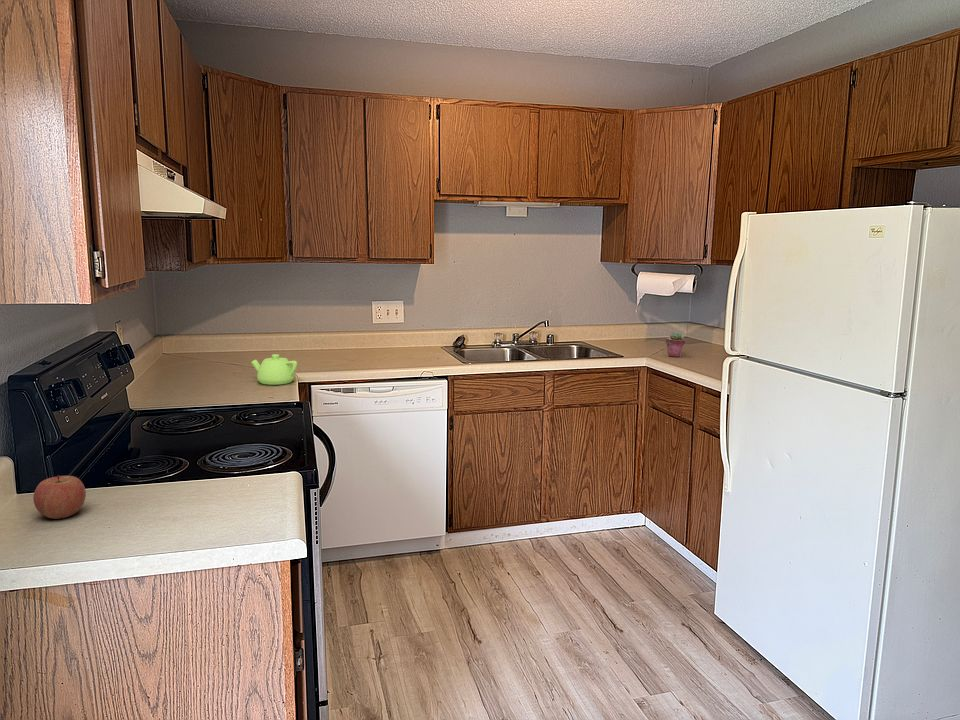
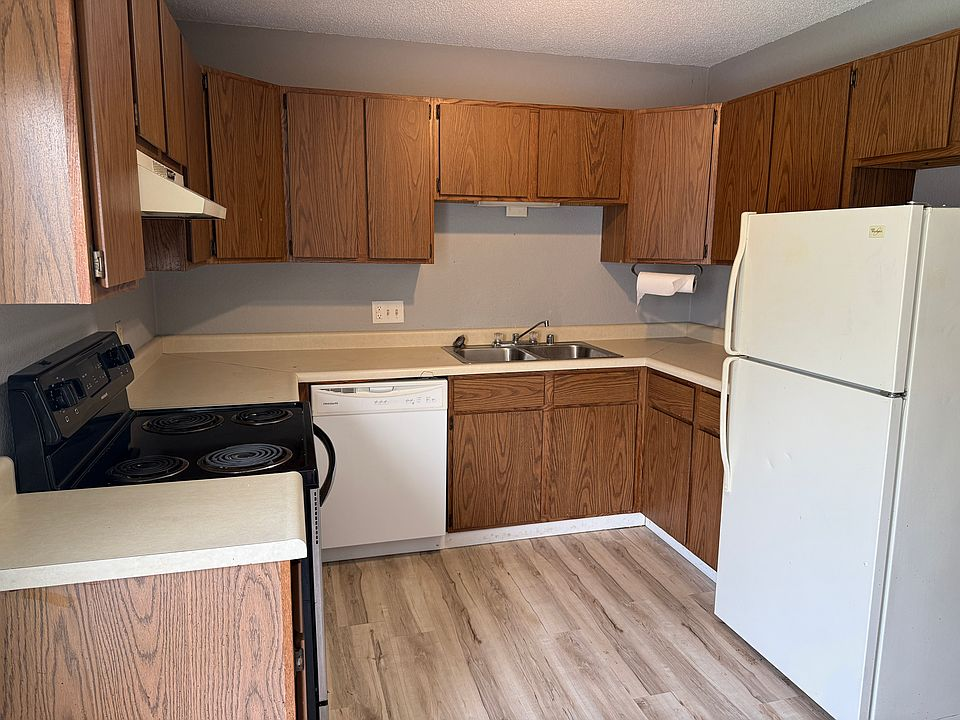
- potted succulent [665,331,686,358]
- apple [32,474,87,520]
- teapot [250,353,298,386]
